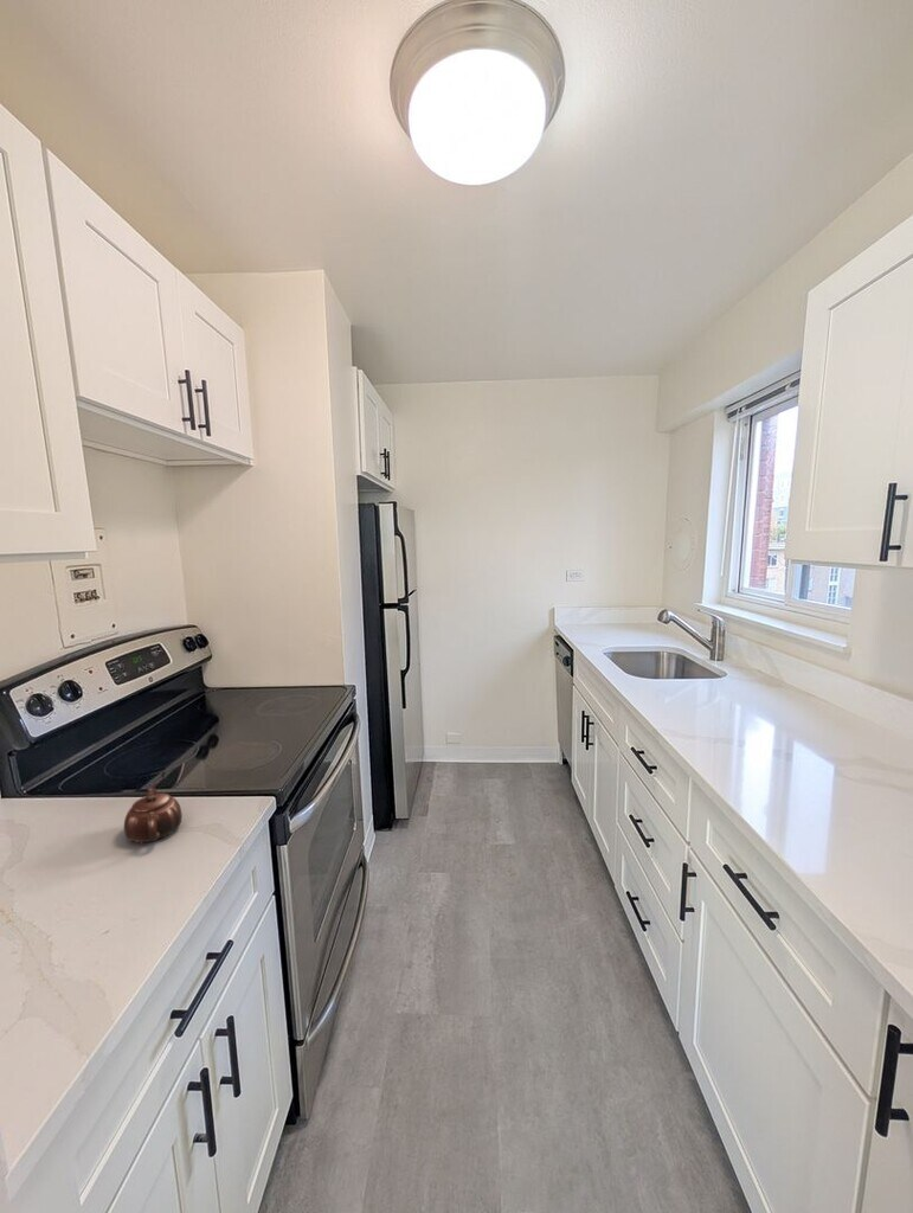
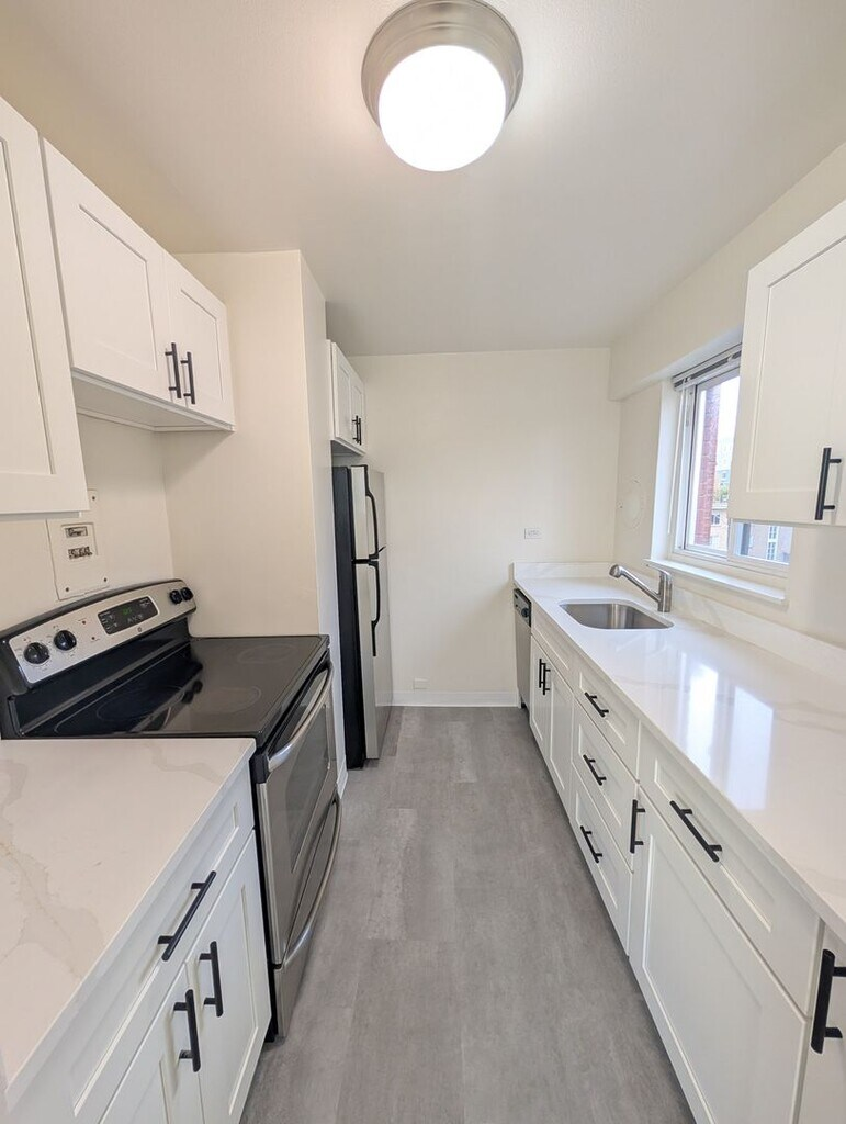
- teapot [123,787,184,843]
